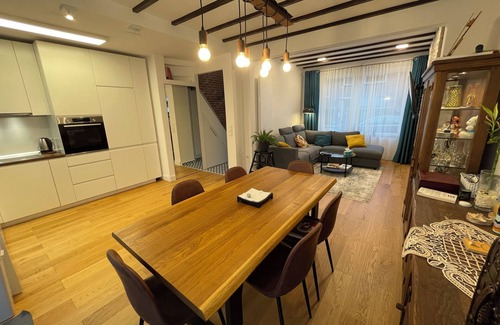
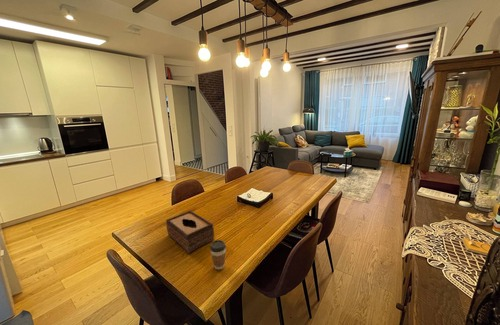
+ coffee cup [209,239,227,271]
+ tissue box [165,210,215,254]
